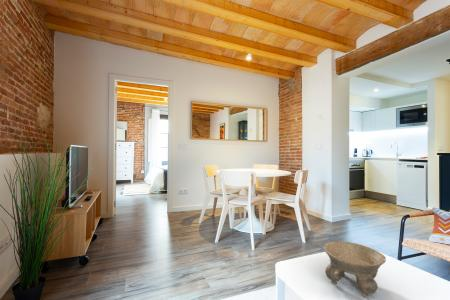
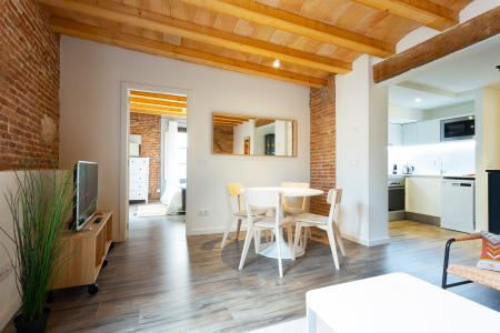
- bowl [322,240,387,299]
